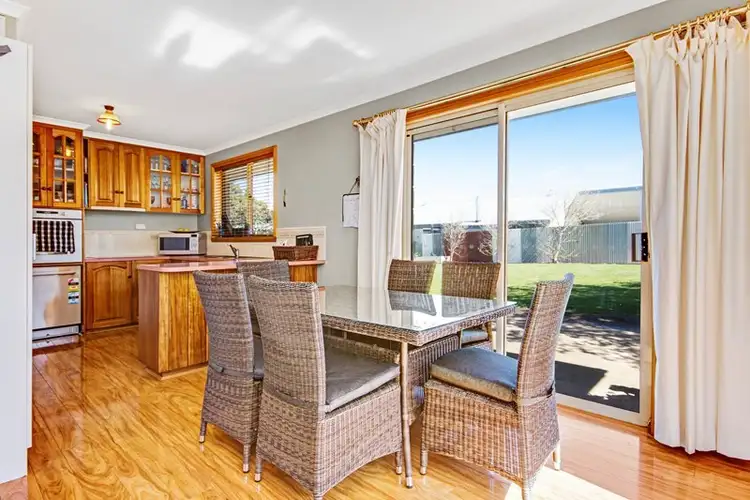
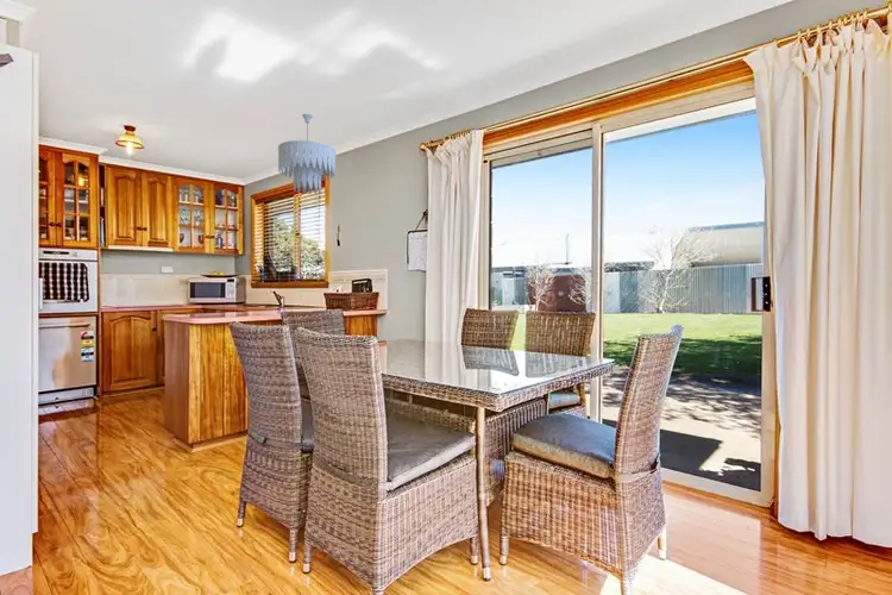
+ ceiling light fixture [277,113,337,195]
